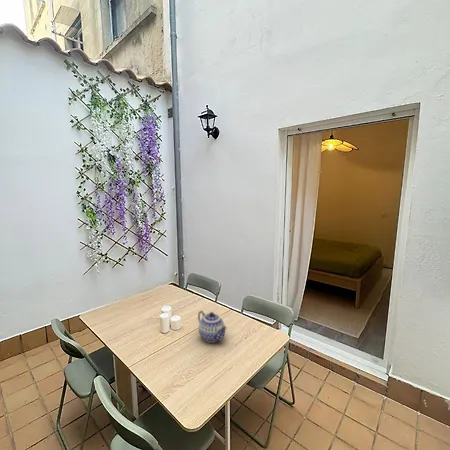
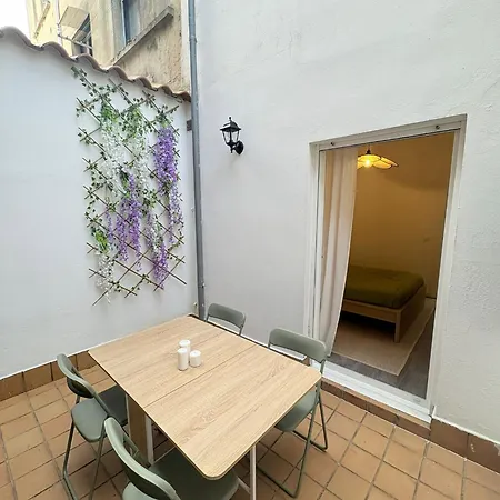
- teapot [197,310,228,344]
